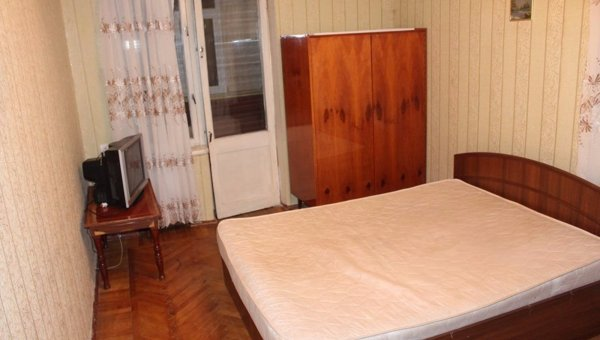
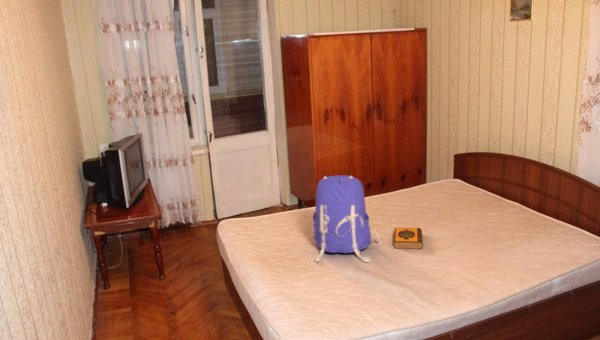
+ backpack [310,175,381,263]
+ hardback book [393,227,424,250]
